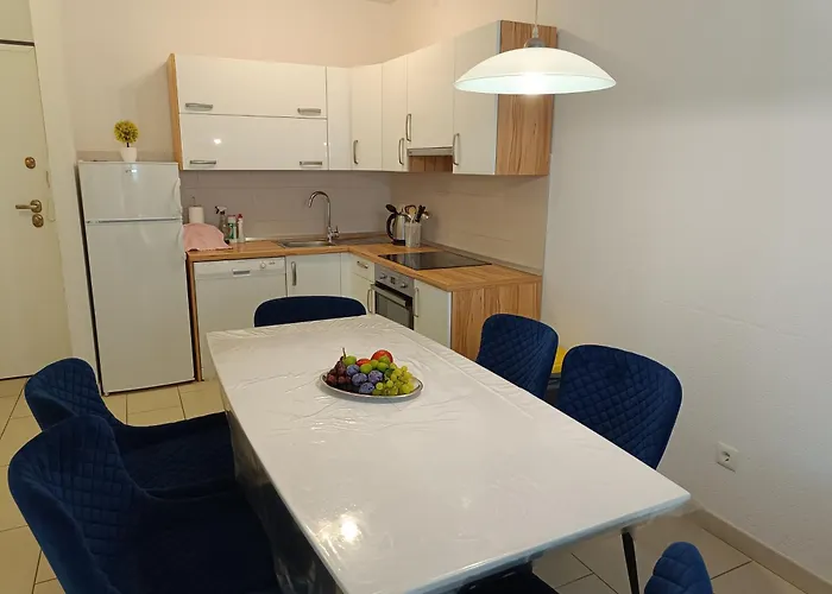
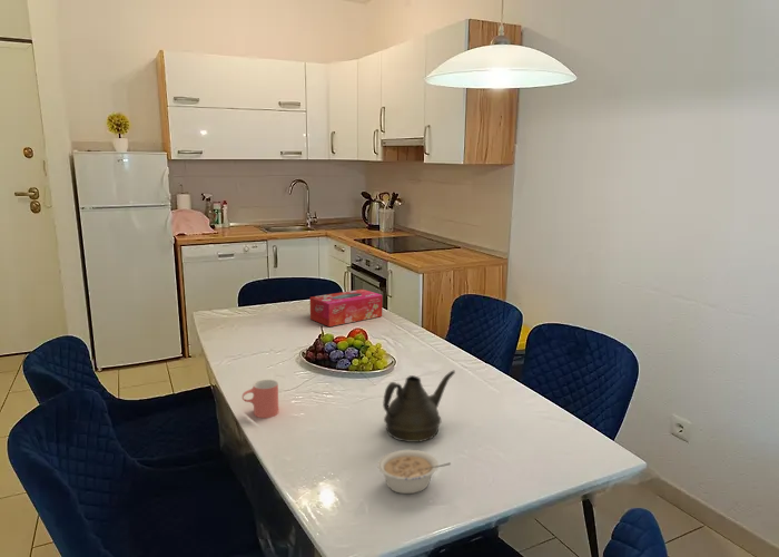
+ tissue box [309,289,384,328]
+ cup [241,379,279,419]
+ legume [377,449,452,495]
+ teapot [382,370,456,443]
